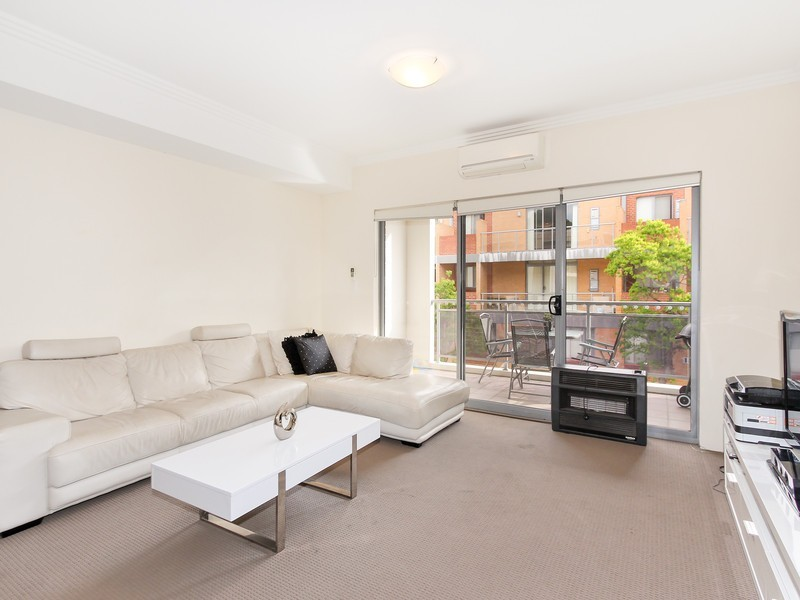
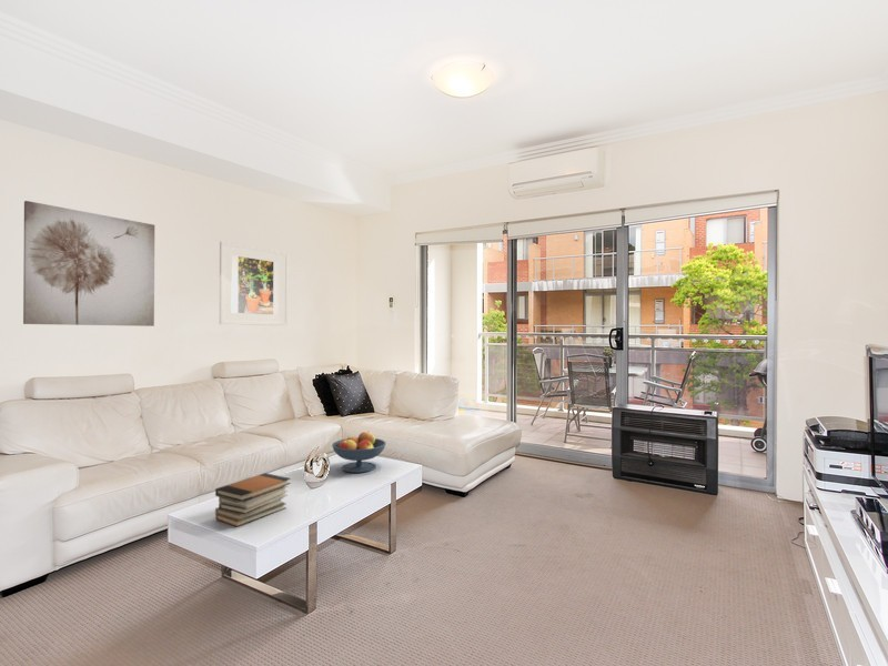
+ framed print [218,241,290,326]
+ book stack [214,472,292,528]
+ wall art [22,200,155,327]
+ fruit bowl [331,431,387,474]
